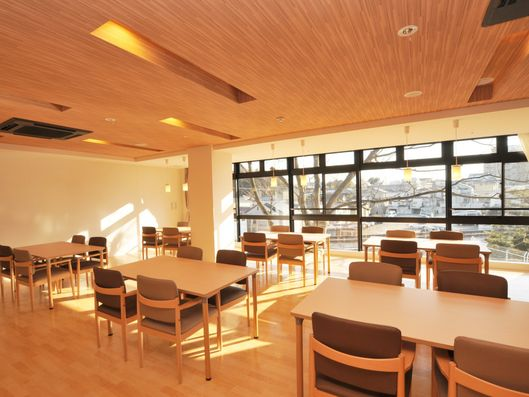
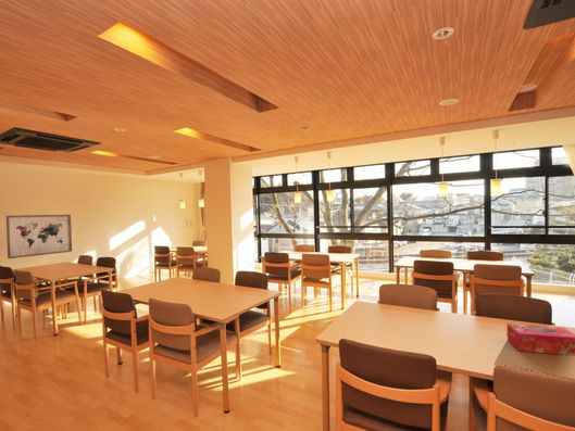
+ wall art [5,214,73,259]
+ tissue box [505,322,575,357]
